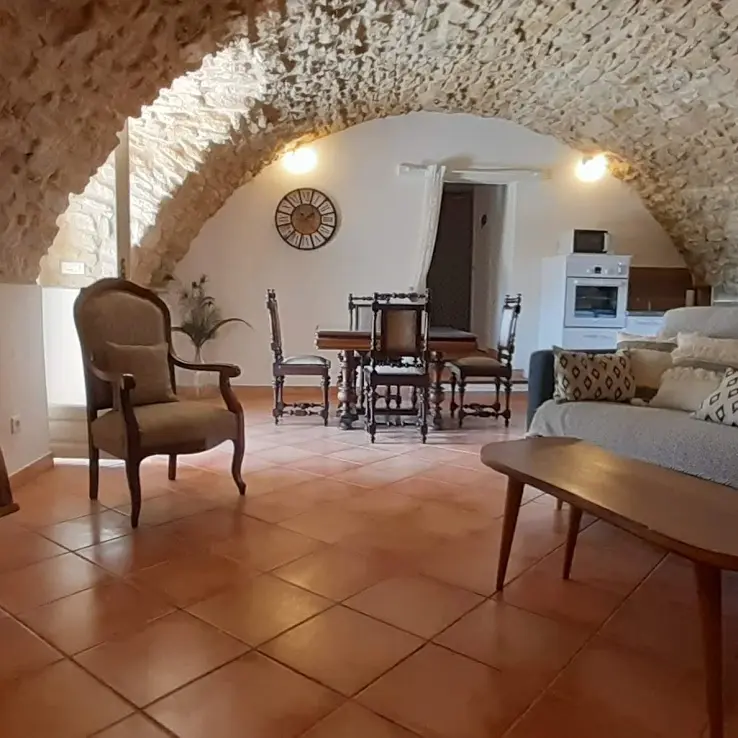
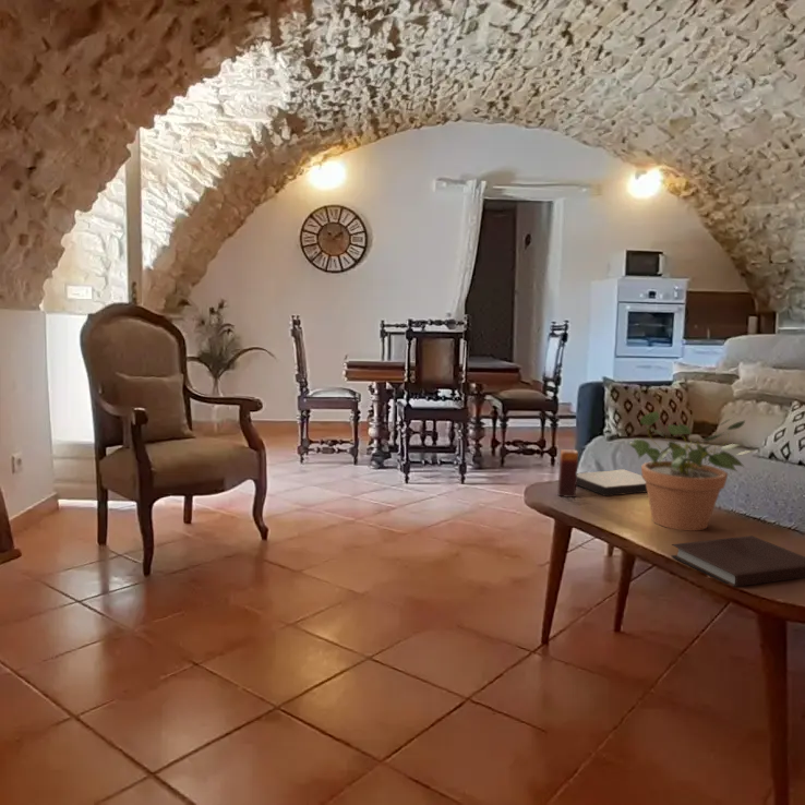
+ potted plant [628,410,759,532]
+ book [576,468,648,497]
+ notebook [671,534,805,588]
+ candle [556,448,579,498]
